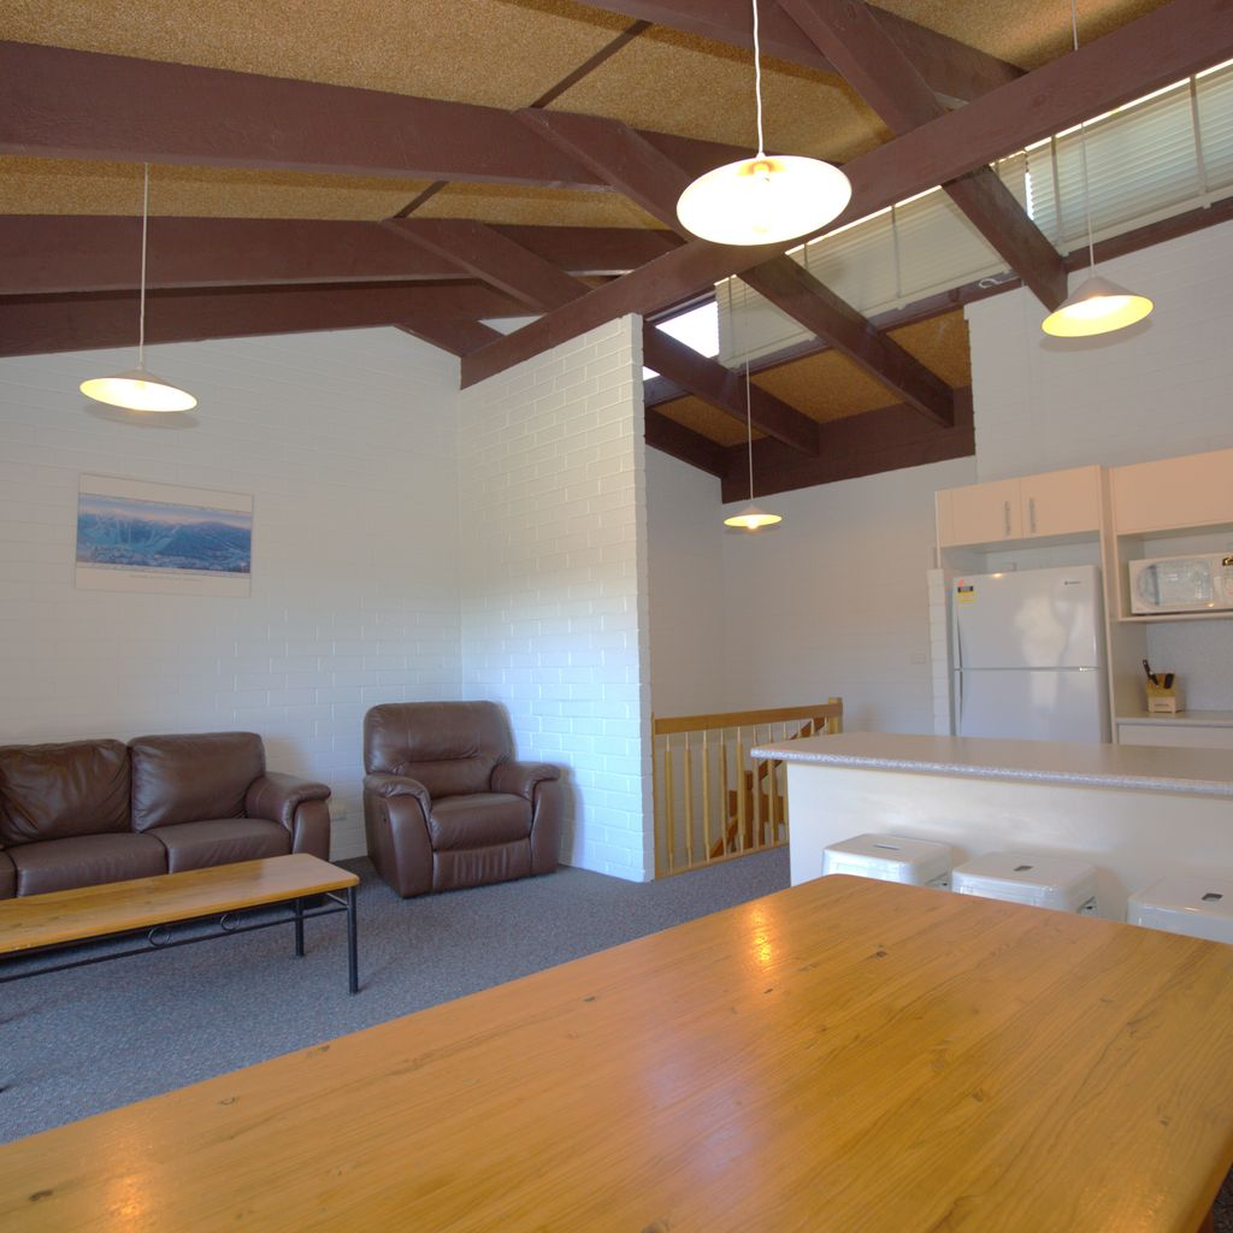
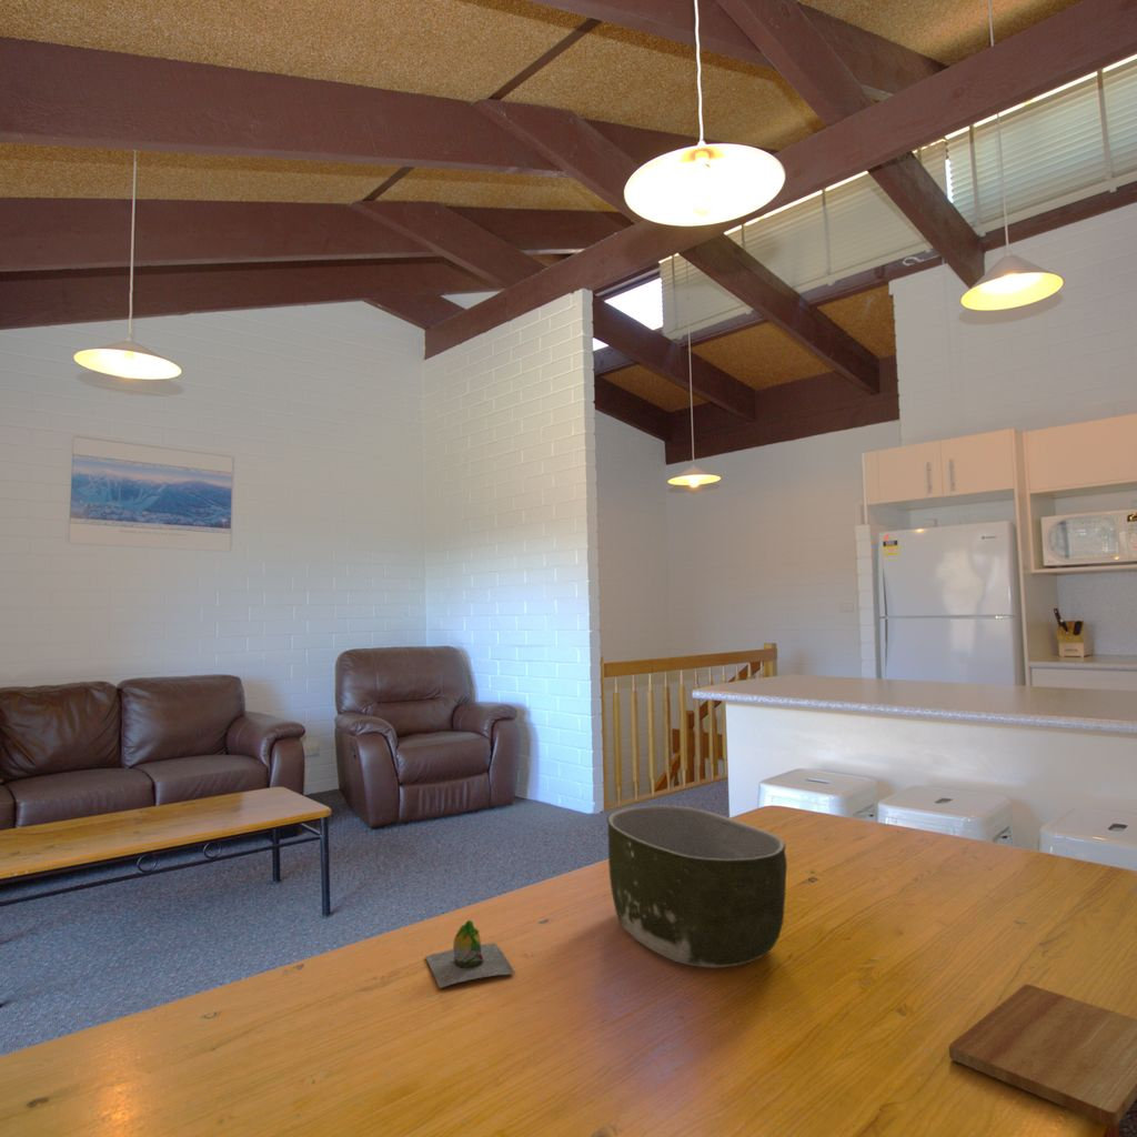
+ decorative egg [424,919,516,989]
+ cutting board [948,984,1137,1127]
+ bowl [606,805,788,968]
